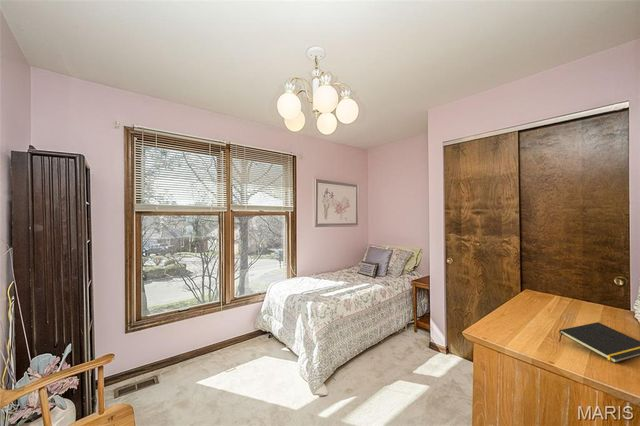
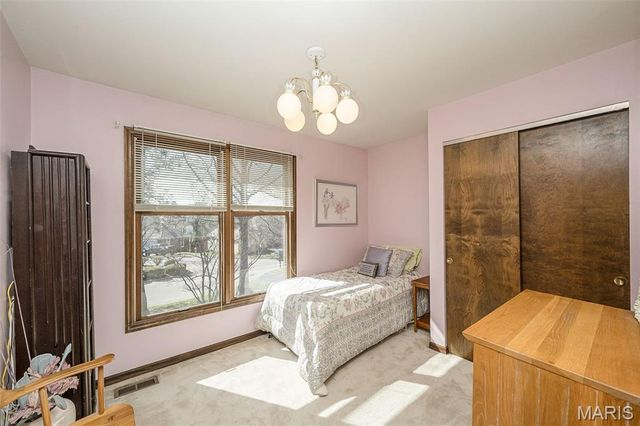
- notepad [558,321,640,364]
